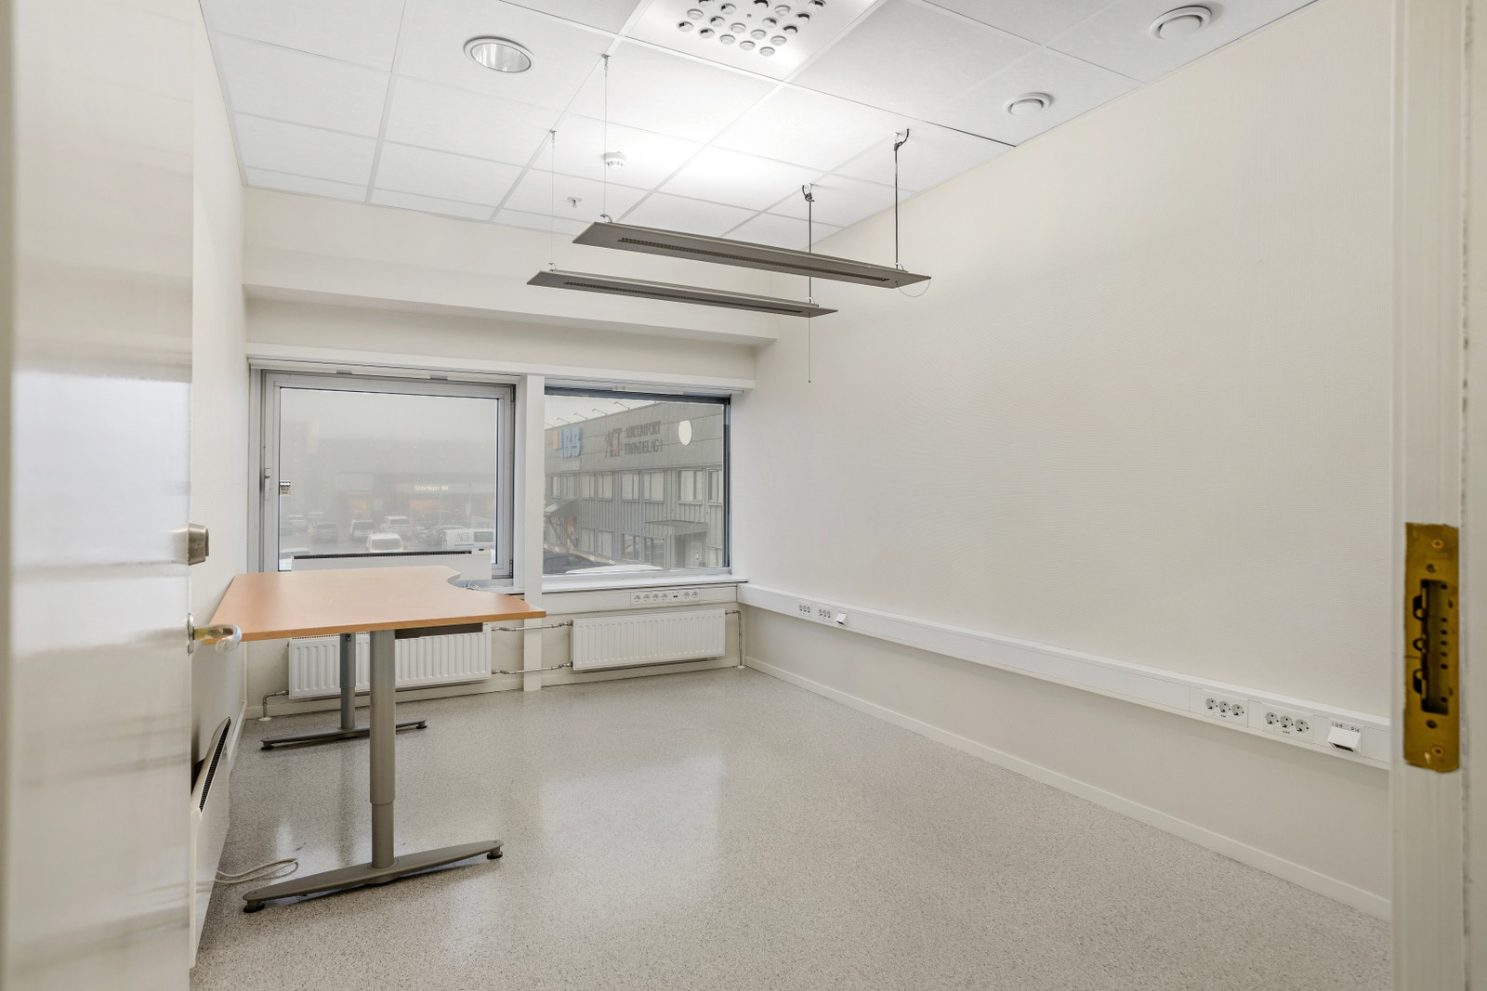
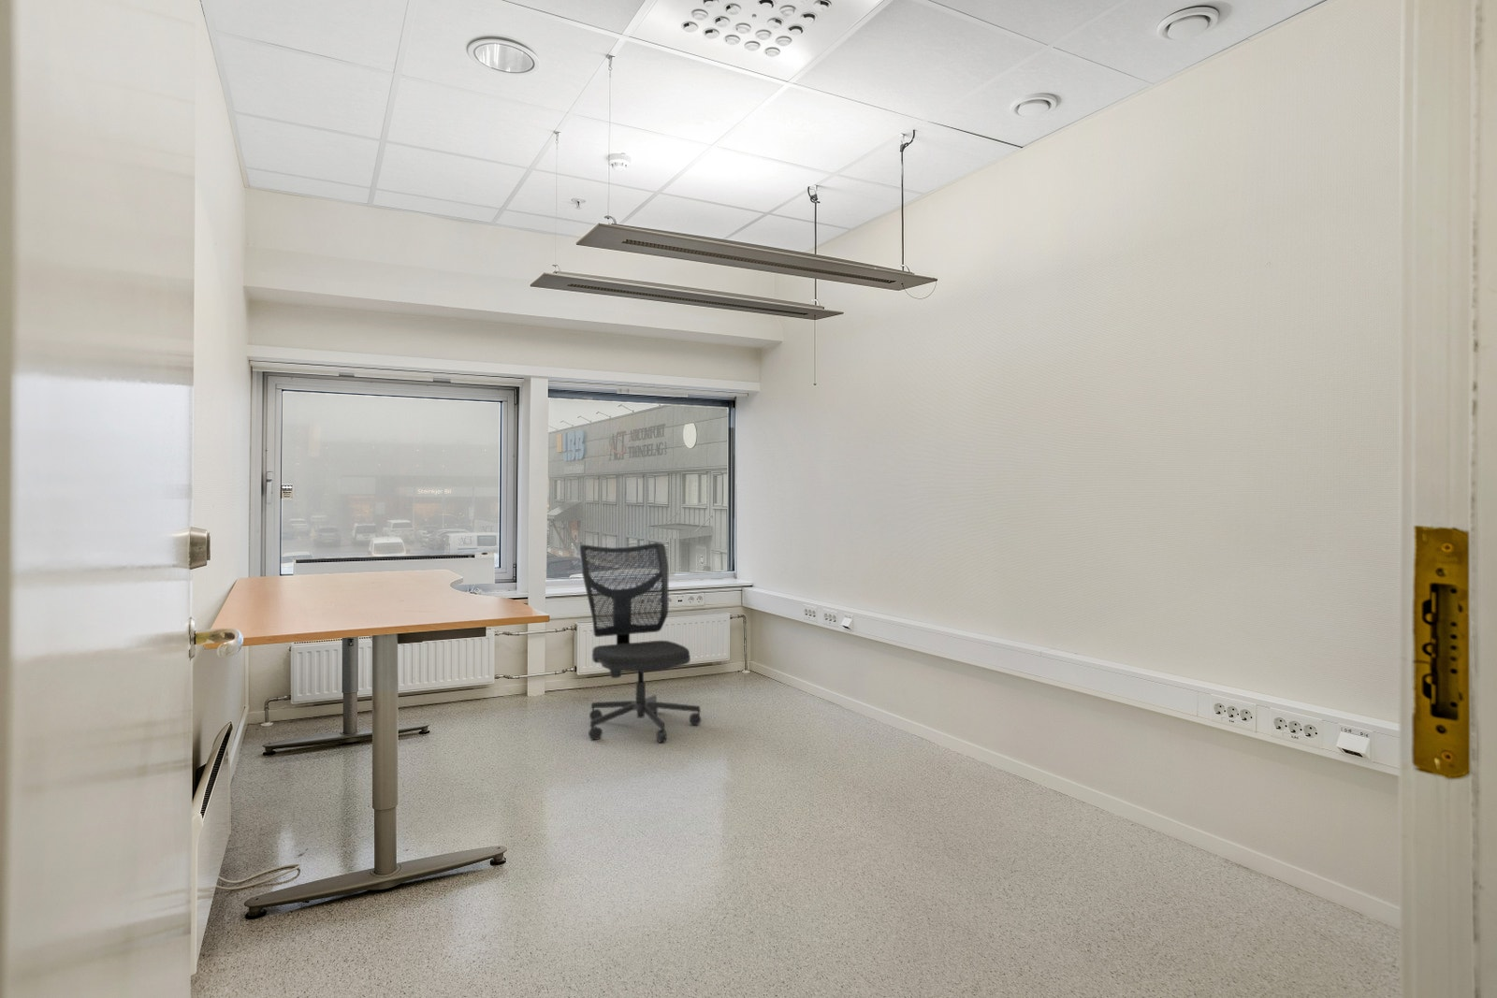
+ office chair [578,541,702,744]
